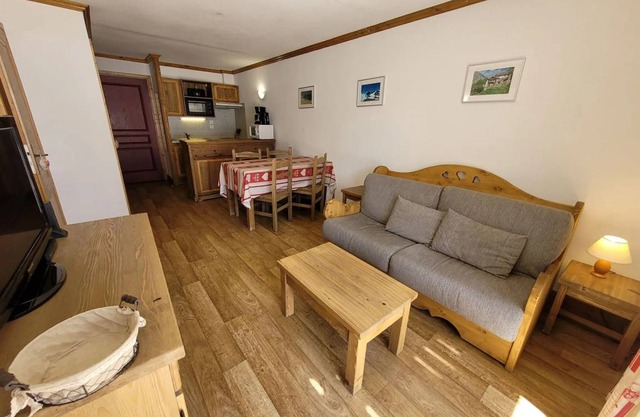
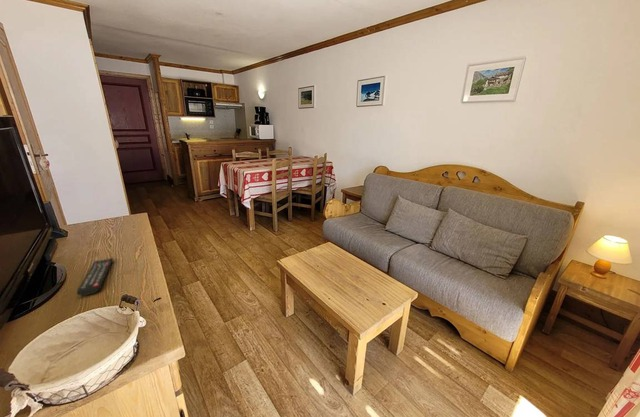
+ remote control [76,257,114,297]
